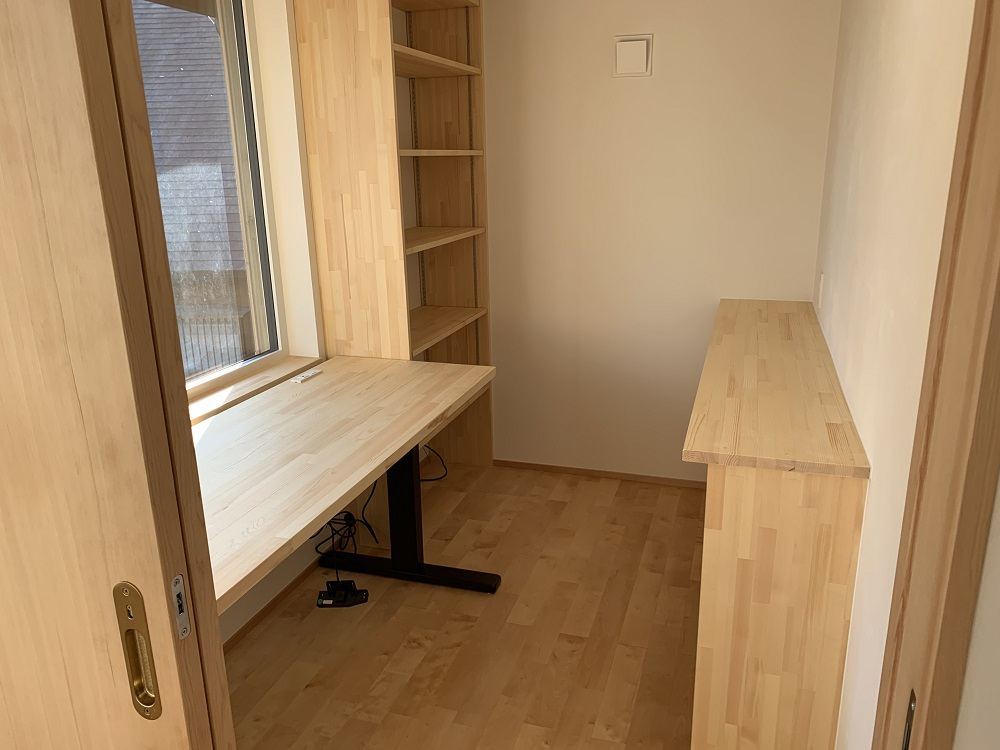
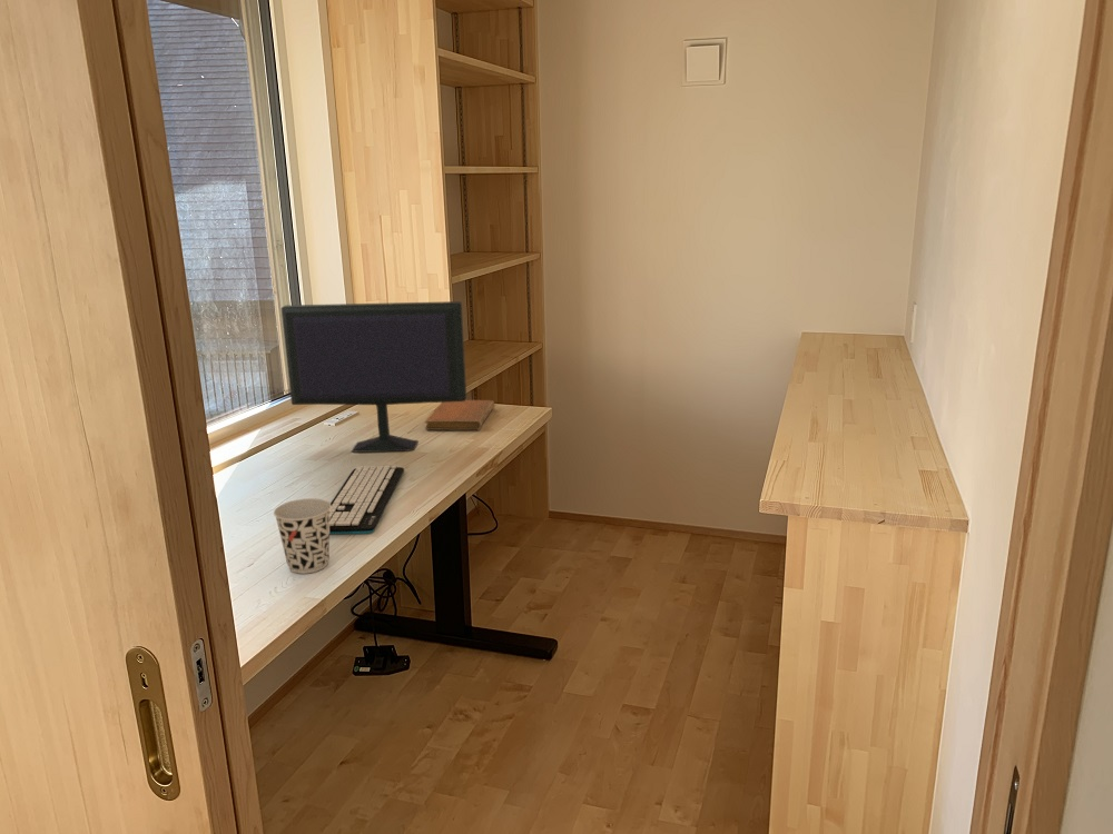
+ keyboard [329,465,405,535]
+ computer monitor [280,300,467,454]
+ notebook [424,399,495,431]
+ cup [273,497,331,575]
